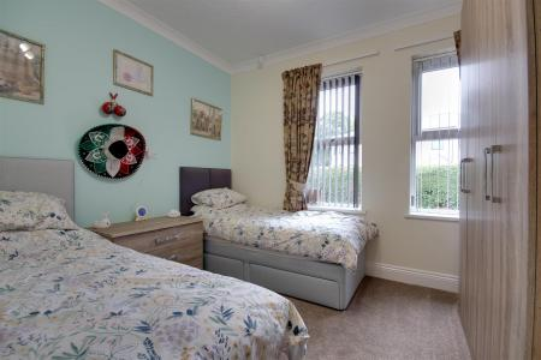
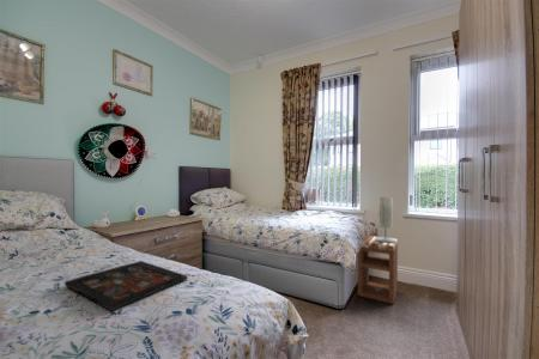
+ decorative tray [63,260,188,312]
+ table lamp [375,196,396,243]
+ nightstand [357,235,399,305]
